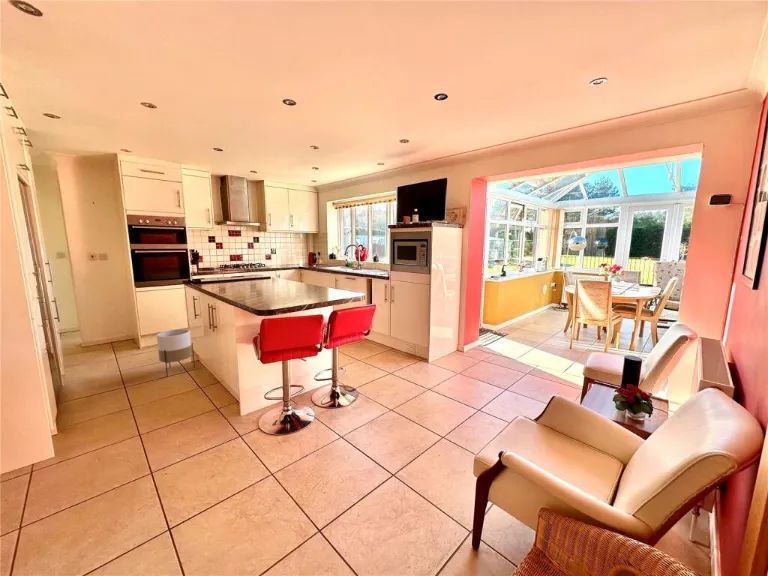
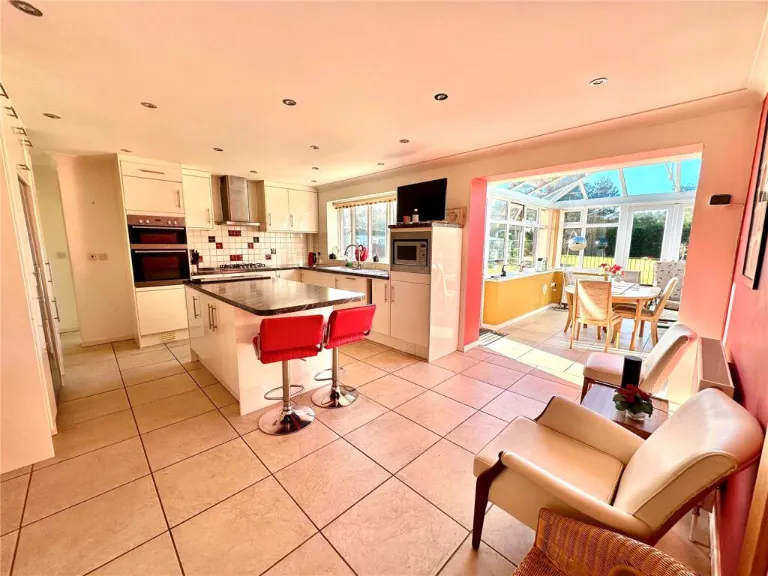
- planter [156,328,196,378]
